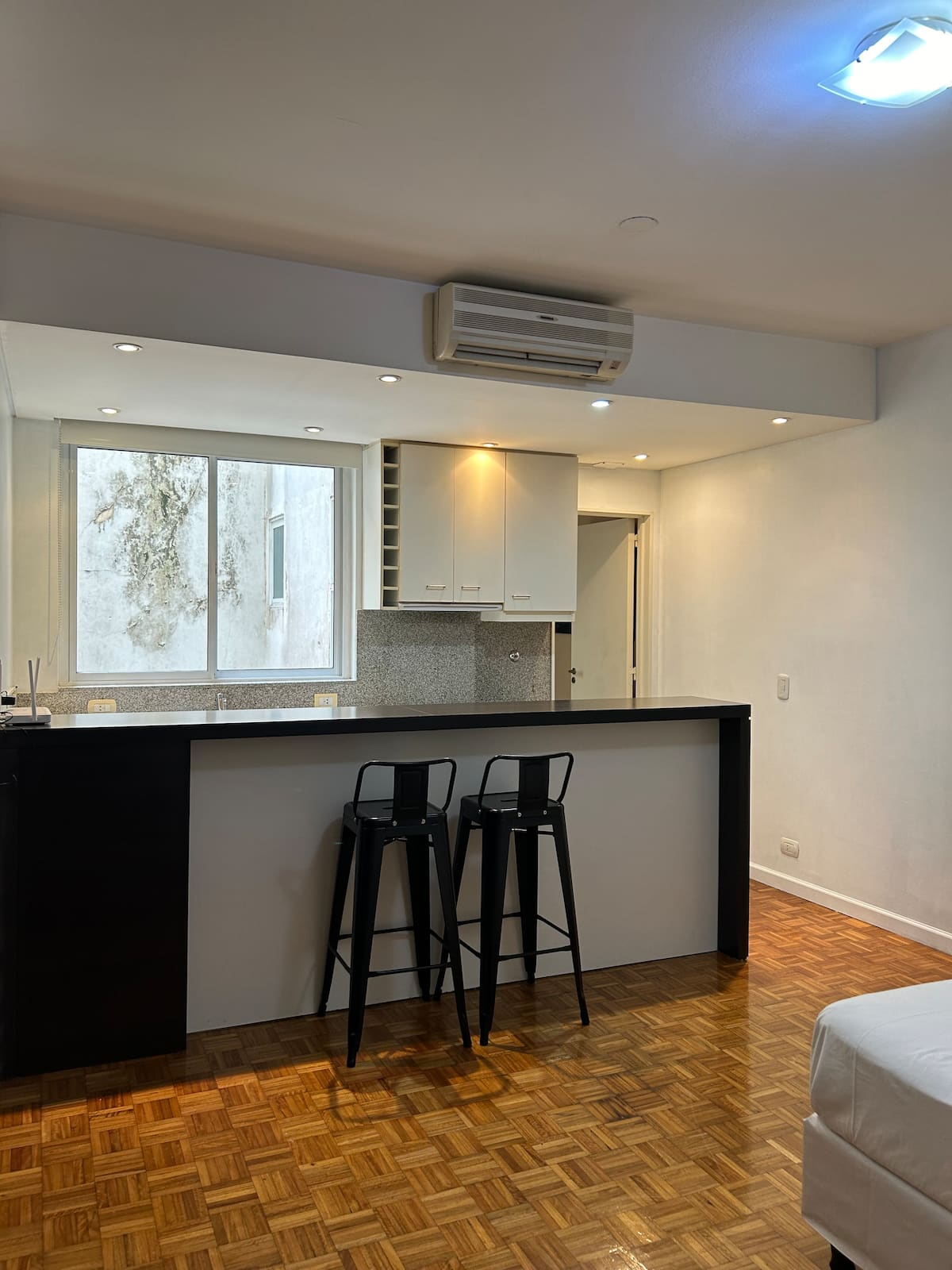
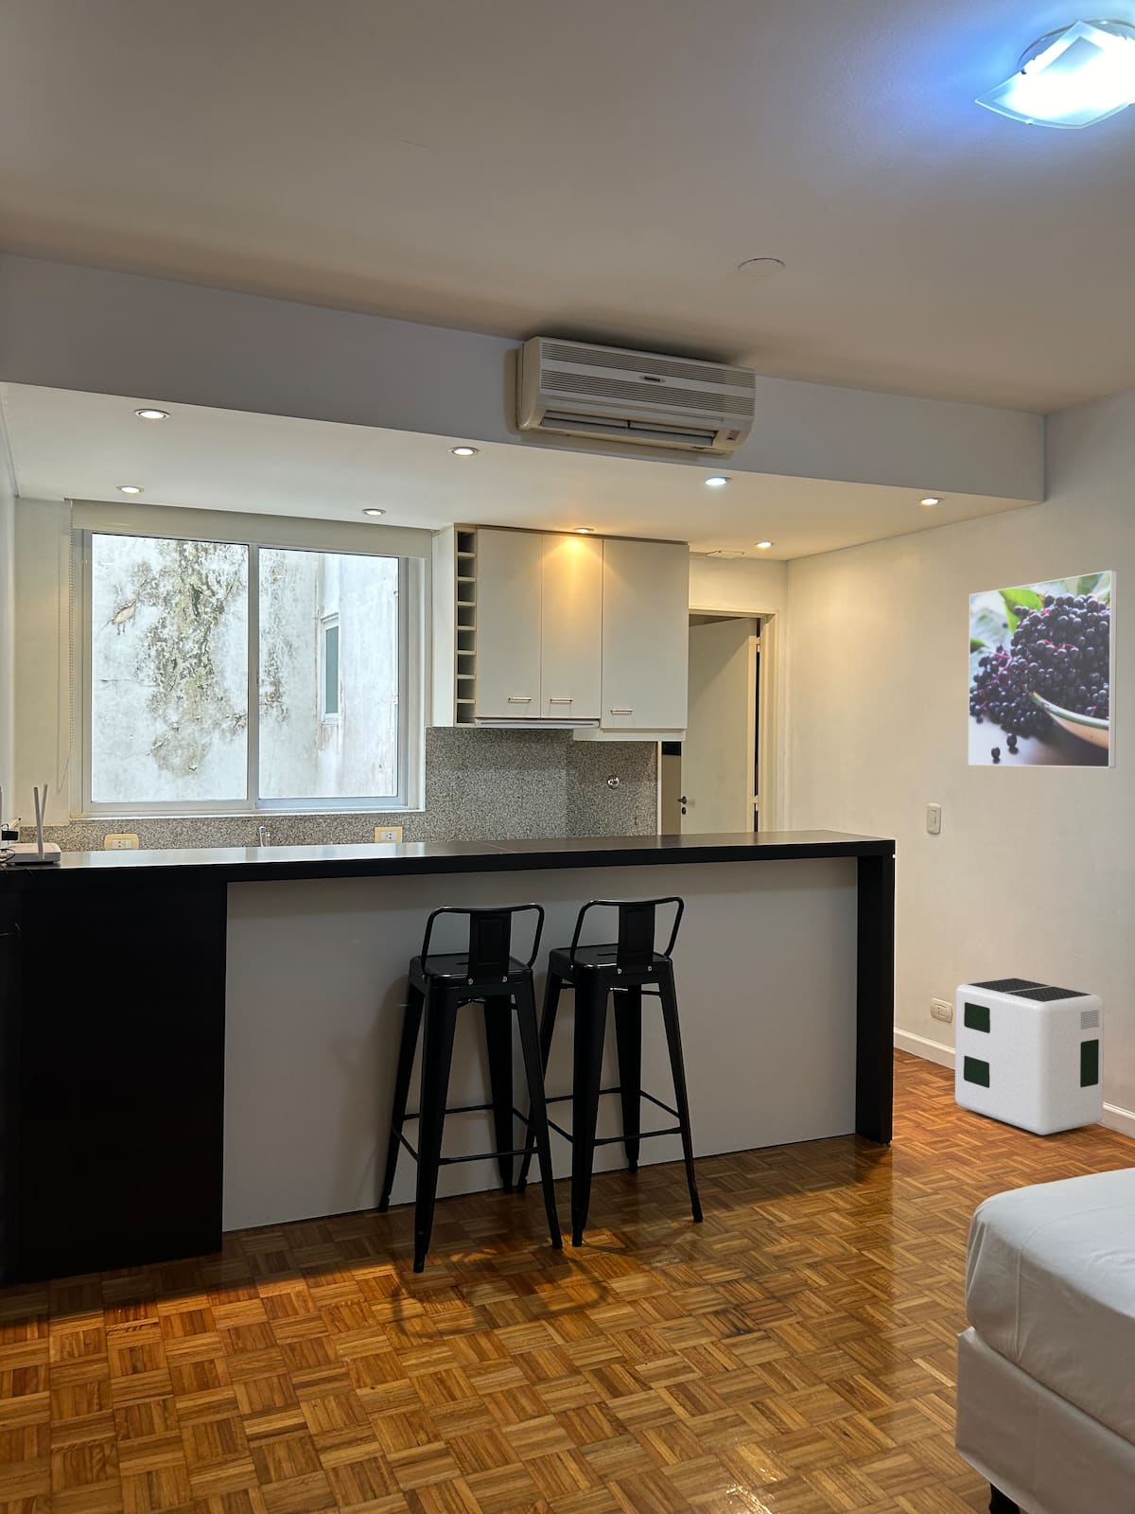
+ air purifier [954,976,1105,1135]
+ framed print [968,570,1118,769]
